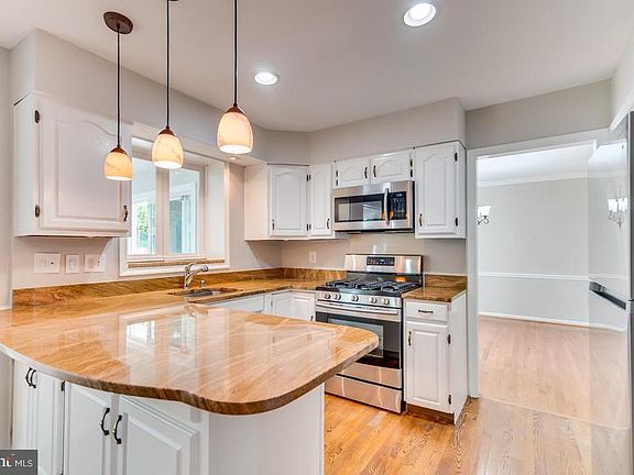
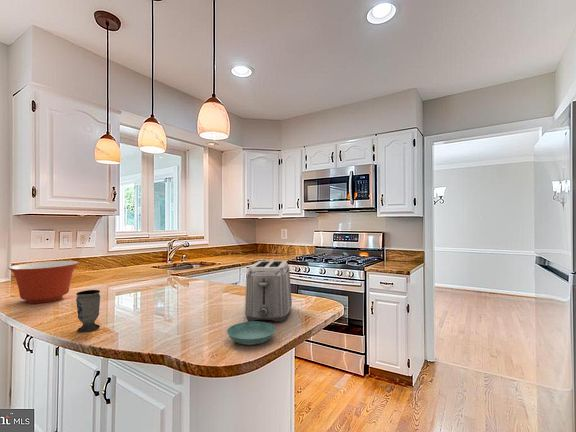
+ toaster [244,260,293,323]
+ mixing bowl [8,260,80,304]
+ cup [75,289,101,333]
+ saucer [226,321,277,346]
